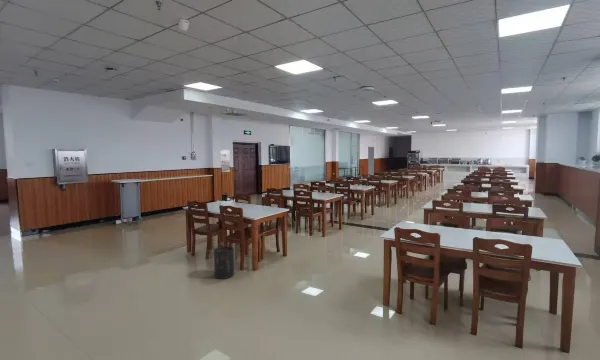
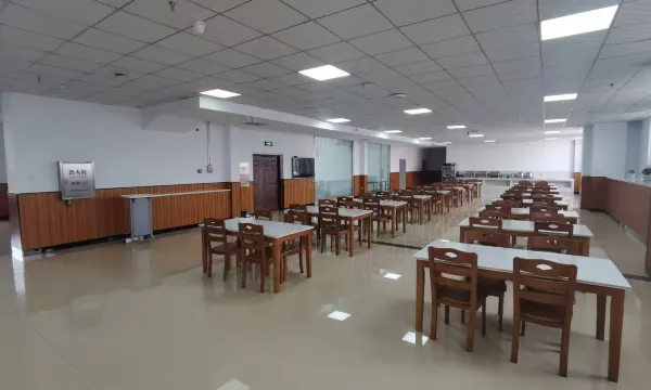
- trash can [213,246,235,280]
